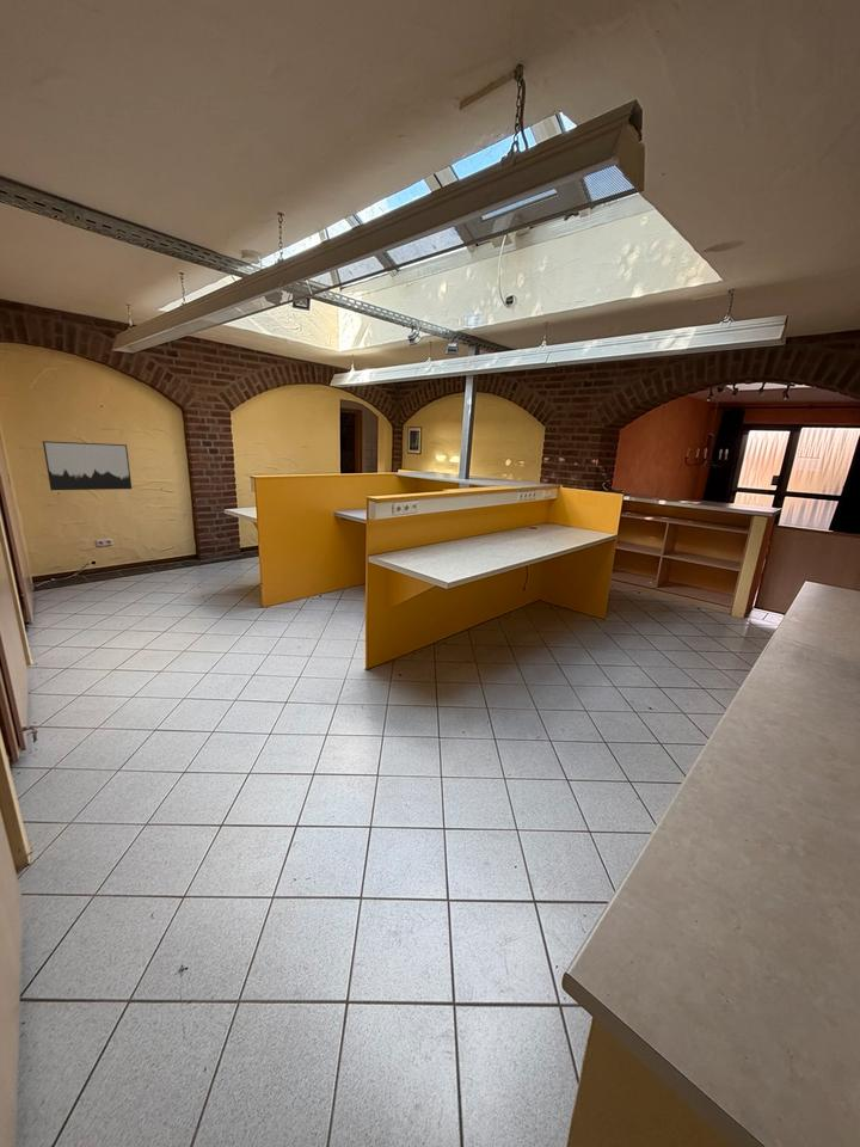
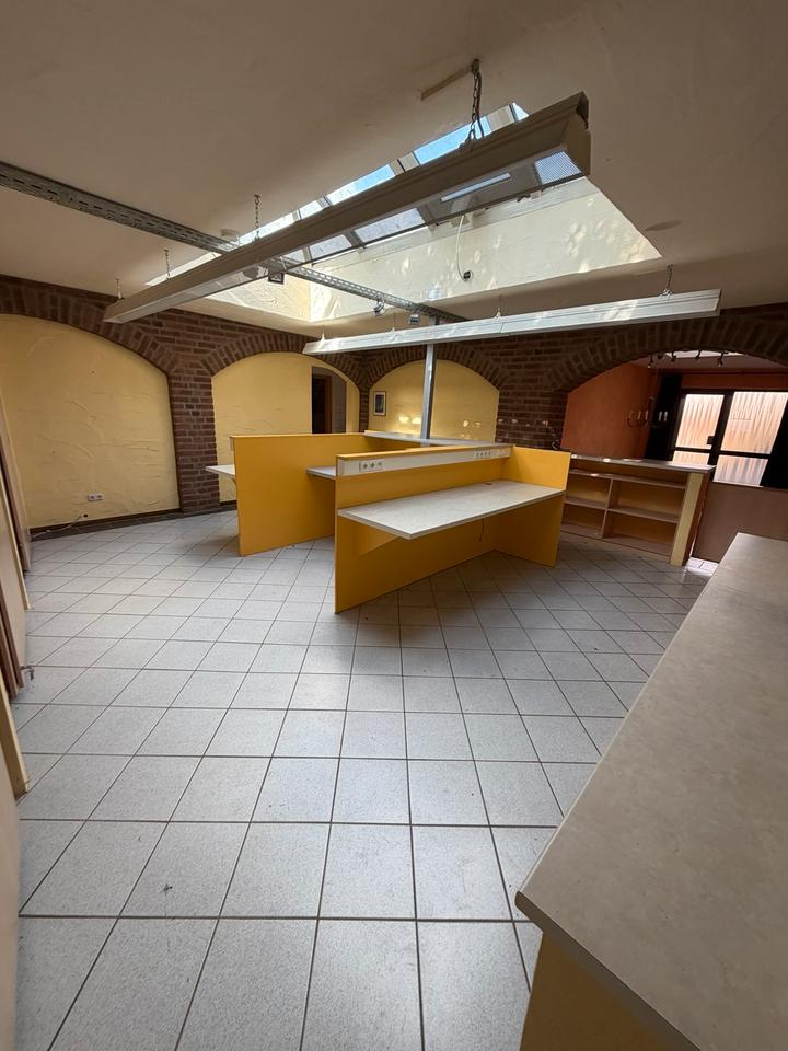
- wall art [42,440,133,491]
